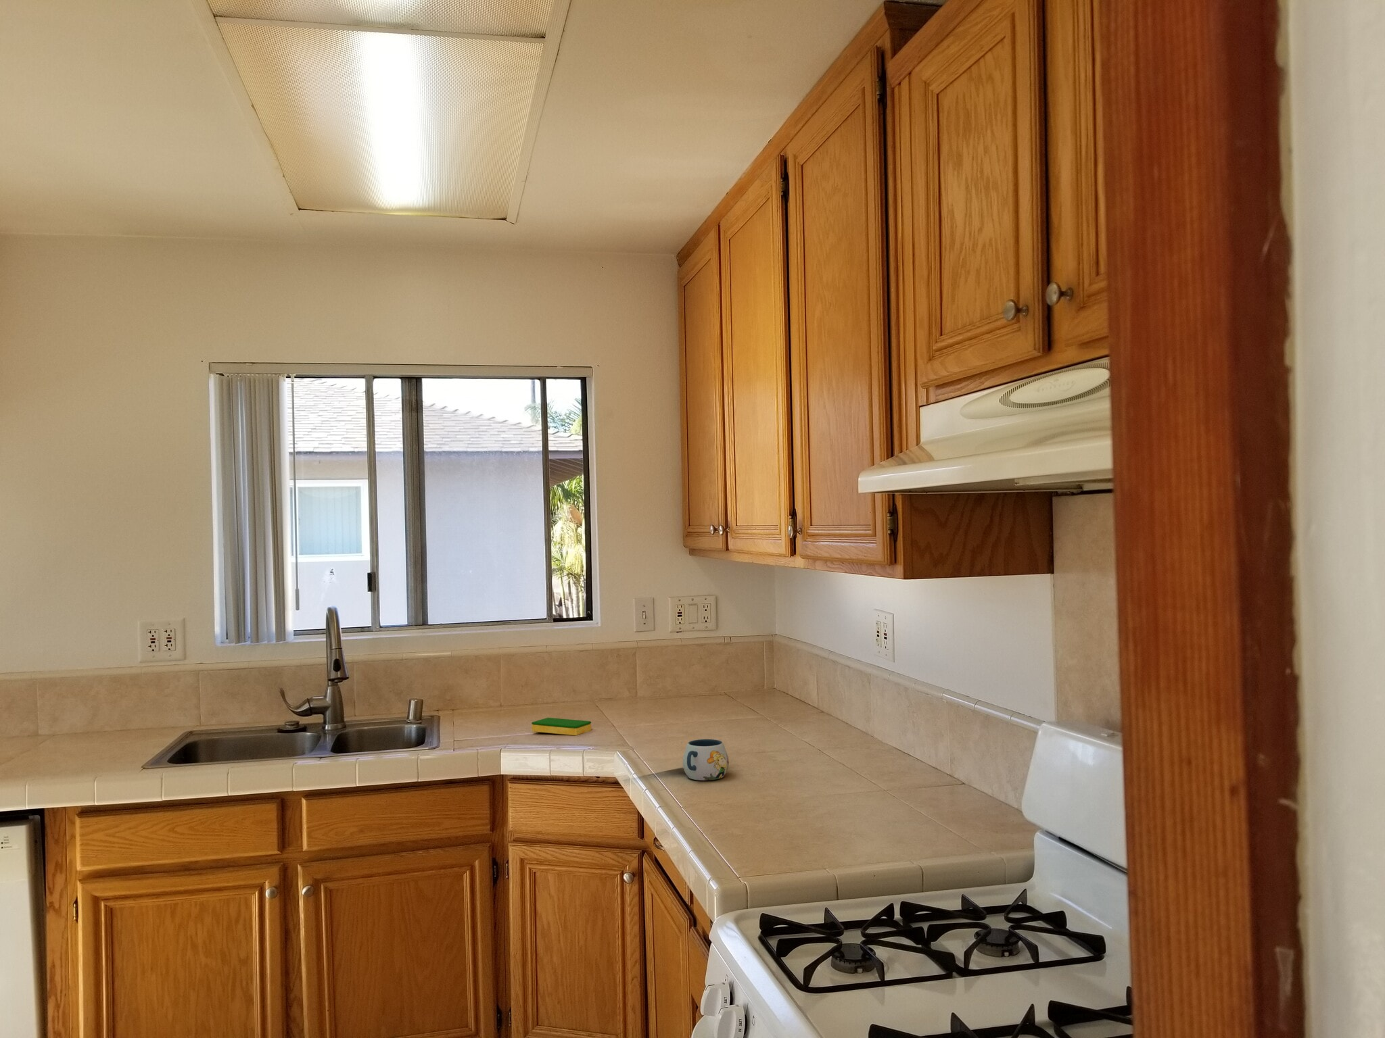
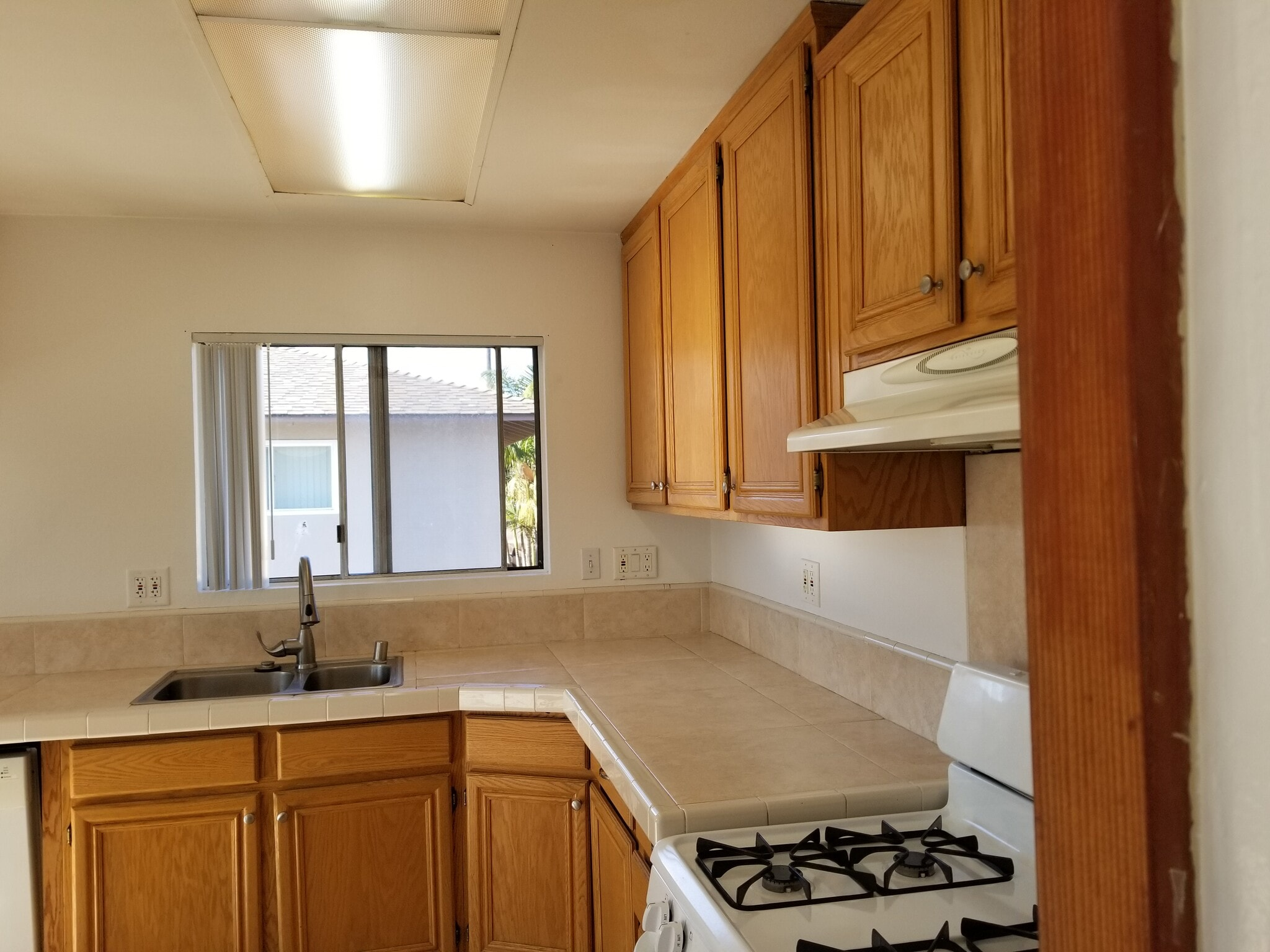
- dish sponge [531,717,592,736]
- mug [682,738,728,781]
